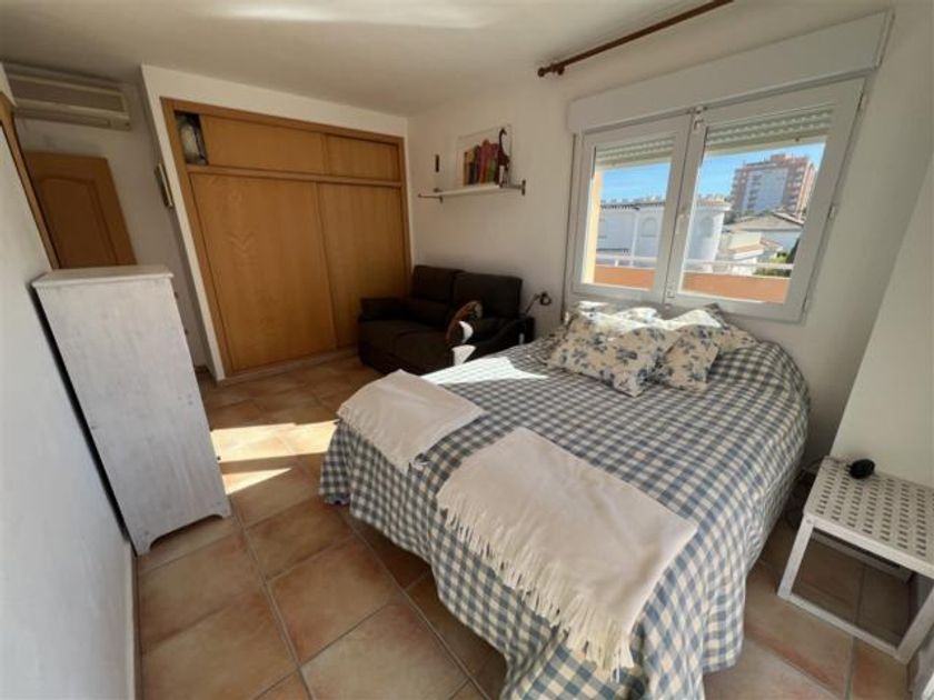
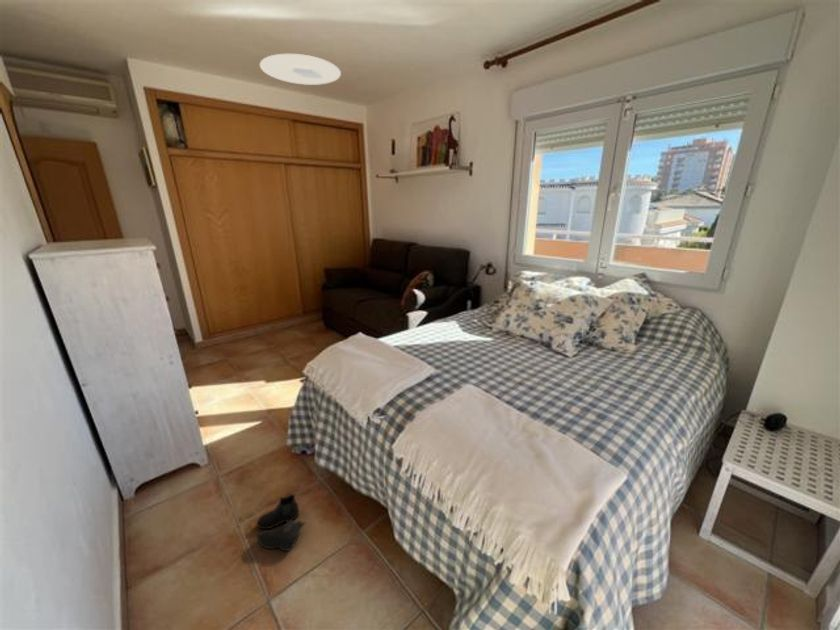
+ ceiling light [259,53,342,86]
+ boots [256,492,306,552]
